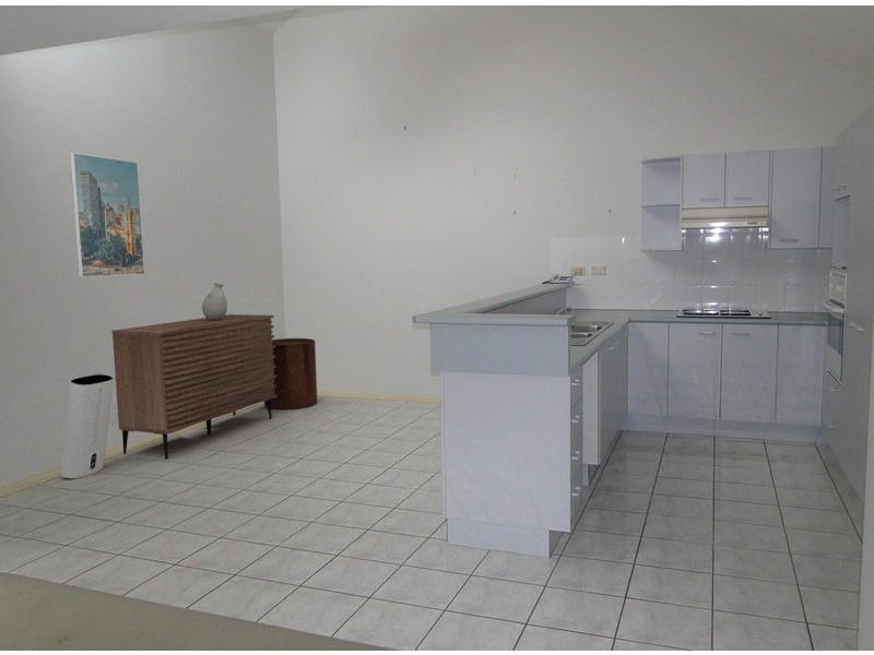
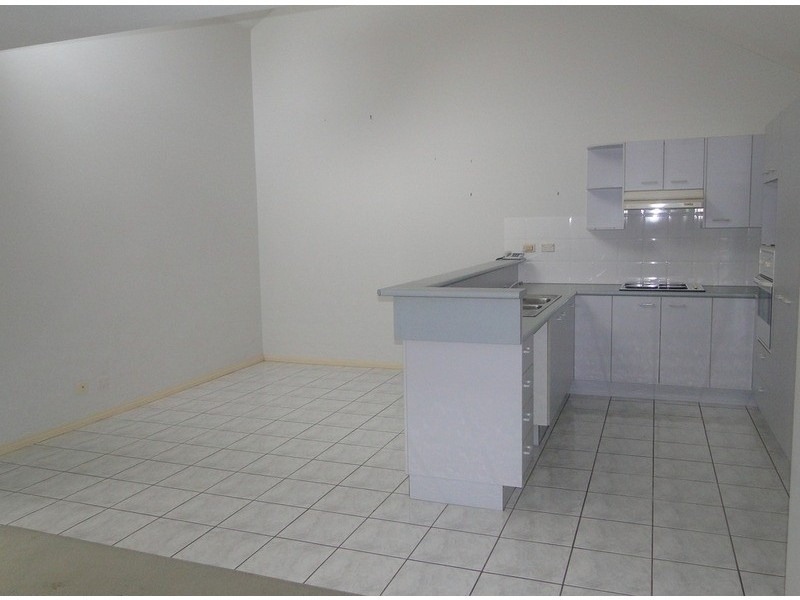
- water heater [60,373,115,479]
- sideboard [110,313,277,460]
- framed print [69,152,145,278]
- vase [201,282,228,320]
- trash can [263,337,318,410]
